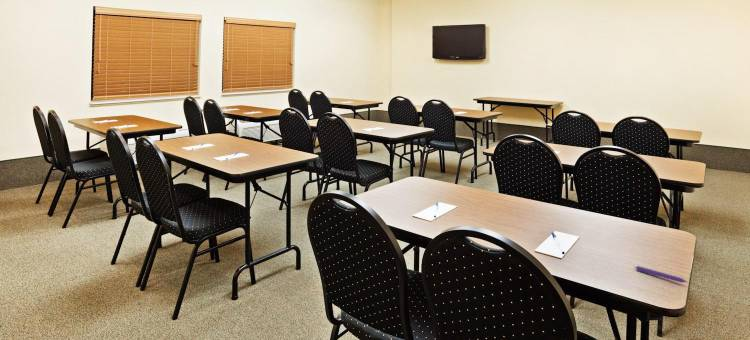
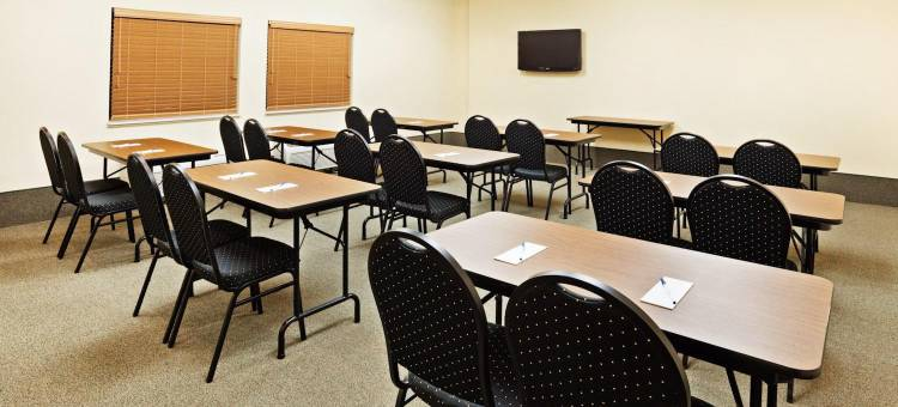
- pen [634,265,689,283]
